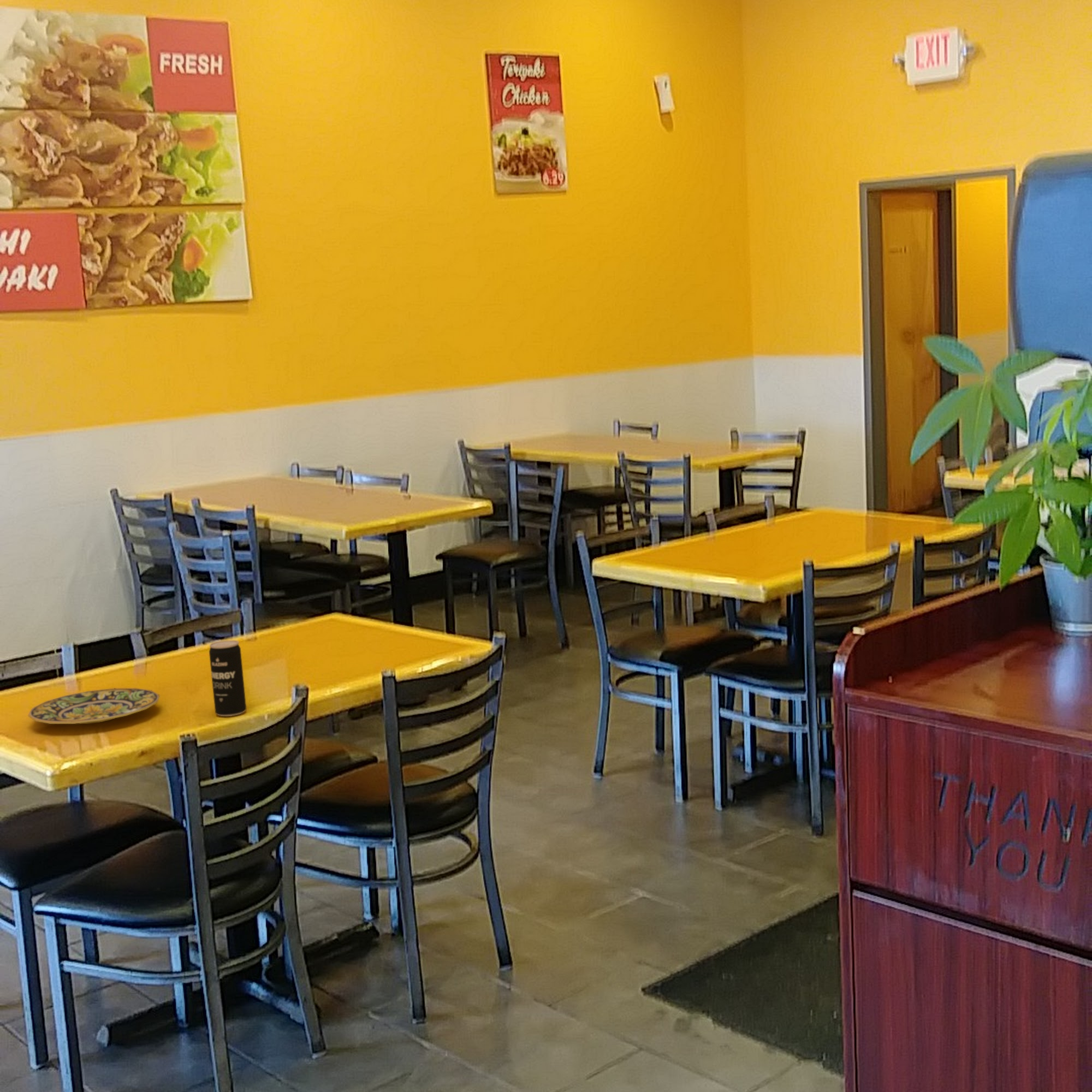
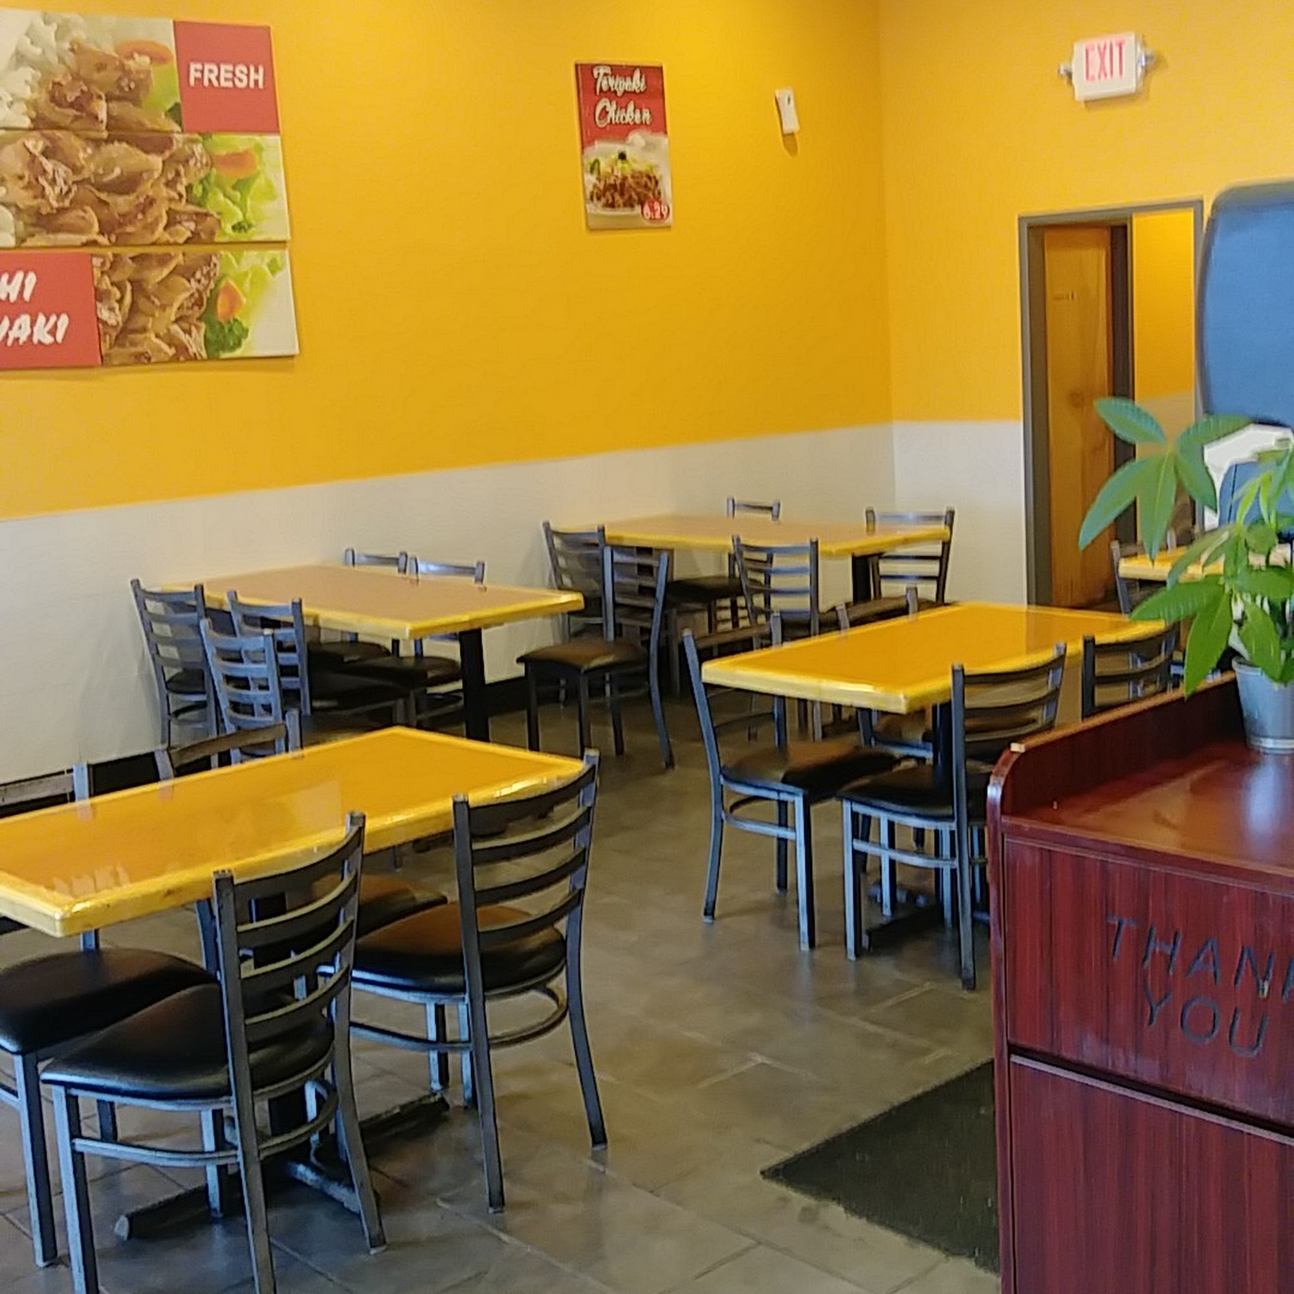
- beverage can [209,640,247,717]
- plate [27,687,160,725]
